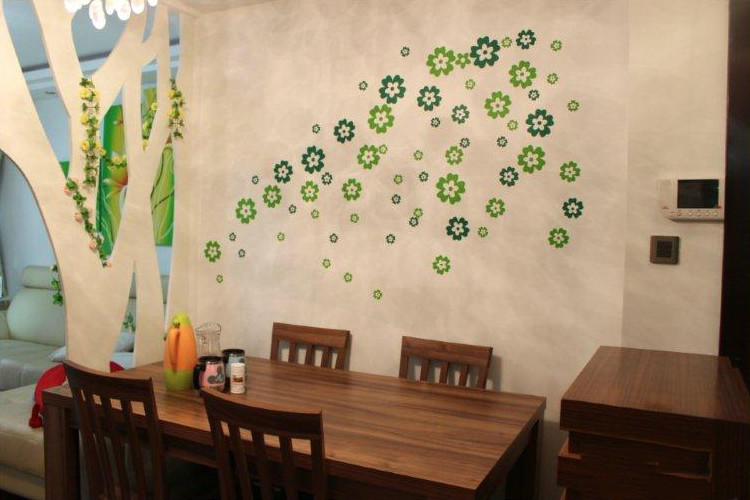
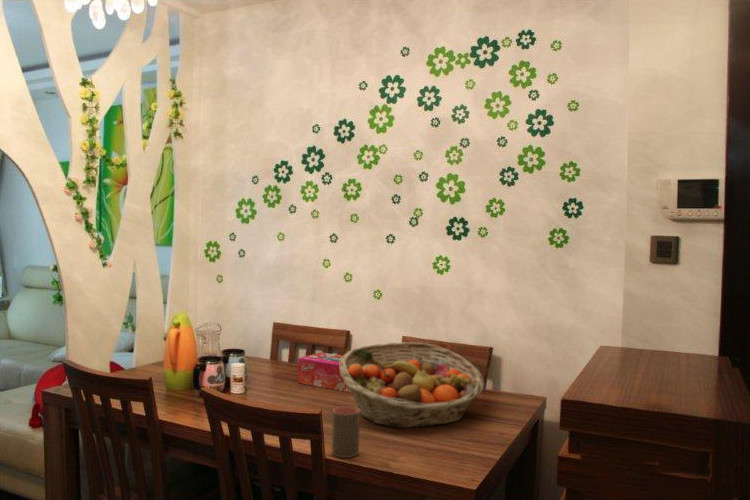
+ cup [331,405,361,459]
+ tissue box [297,351,352,394]
+ fruit basket [340,341,485,429]
